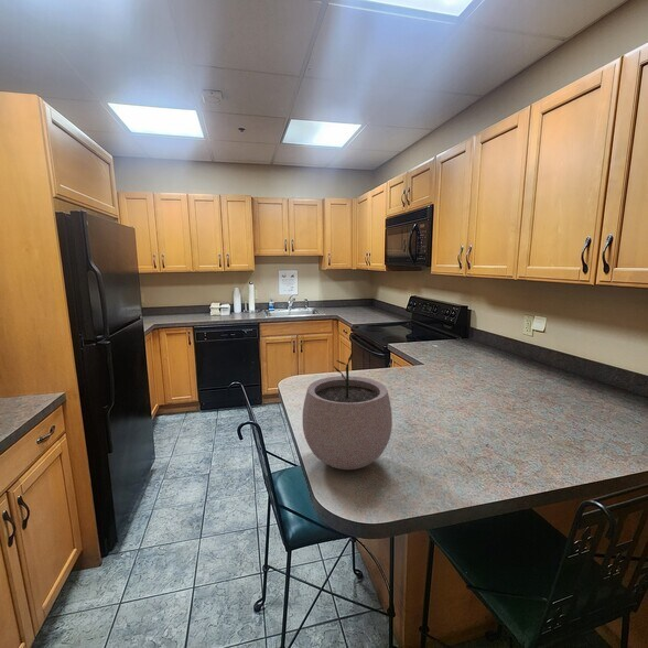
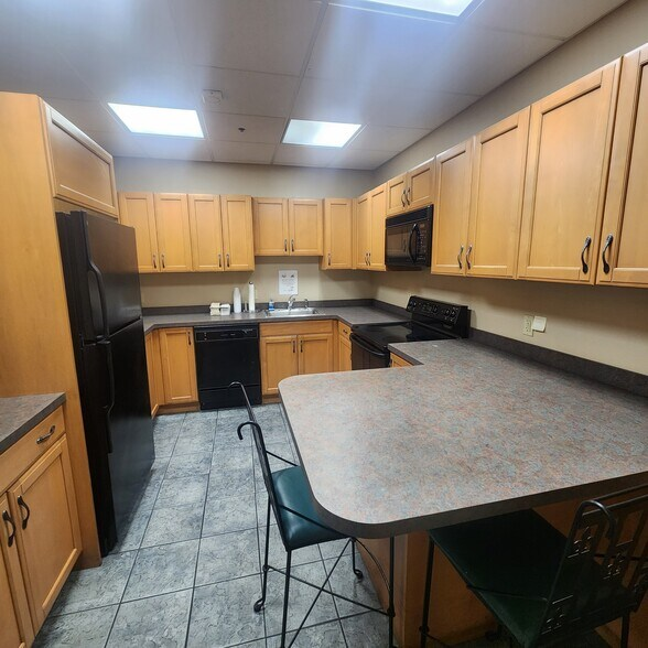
- plant pot [302,353,393,471]
